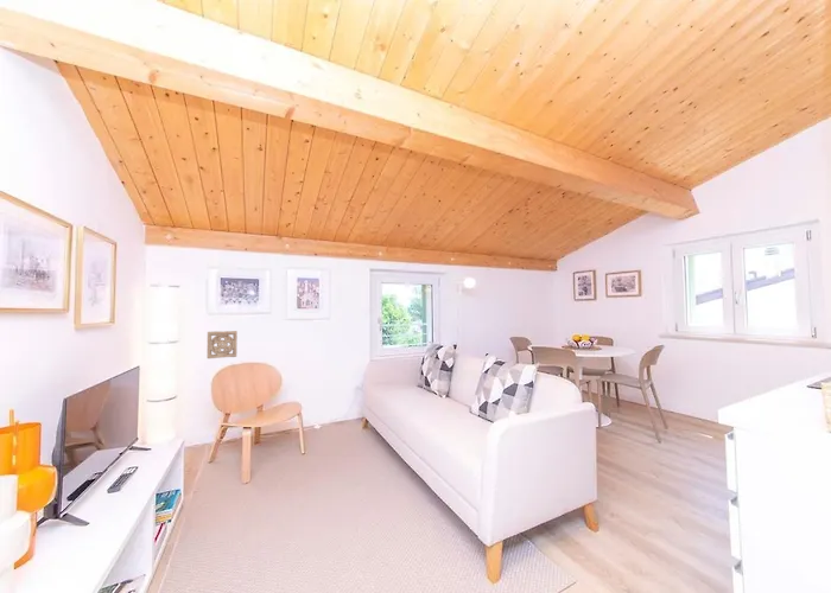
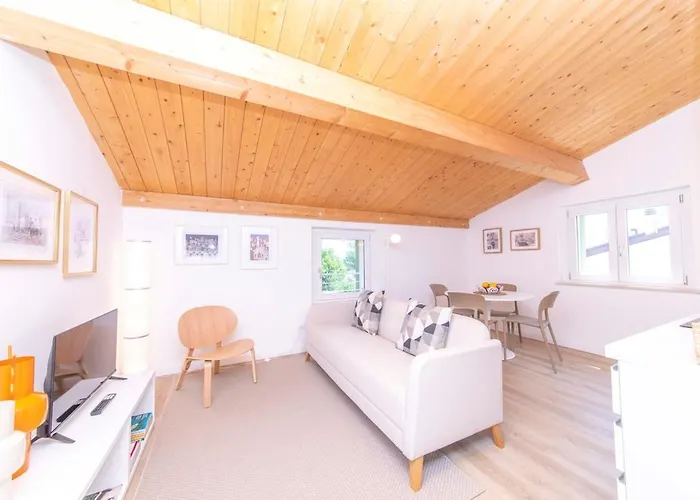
- wall ornament [207,330,239,359]
